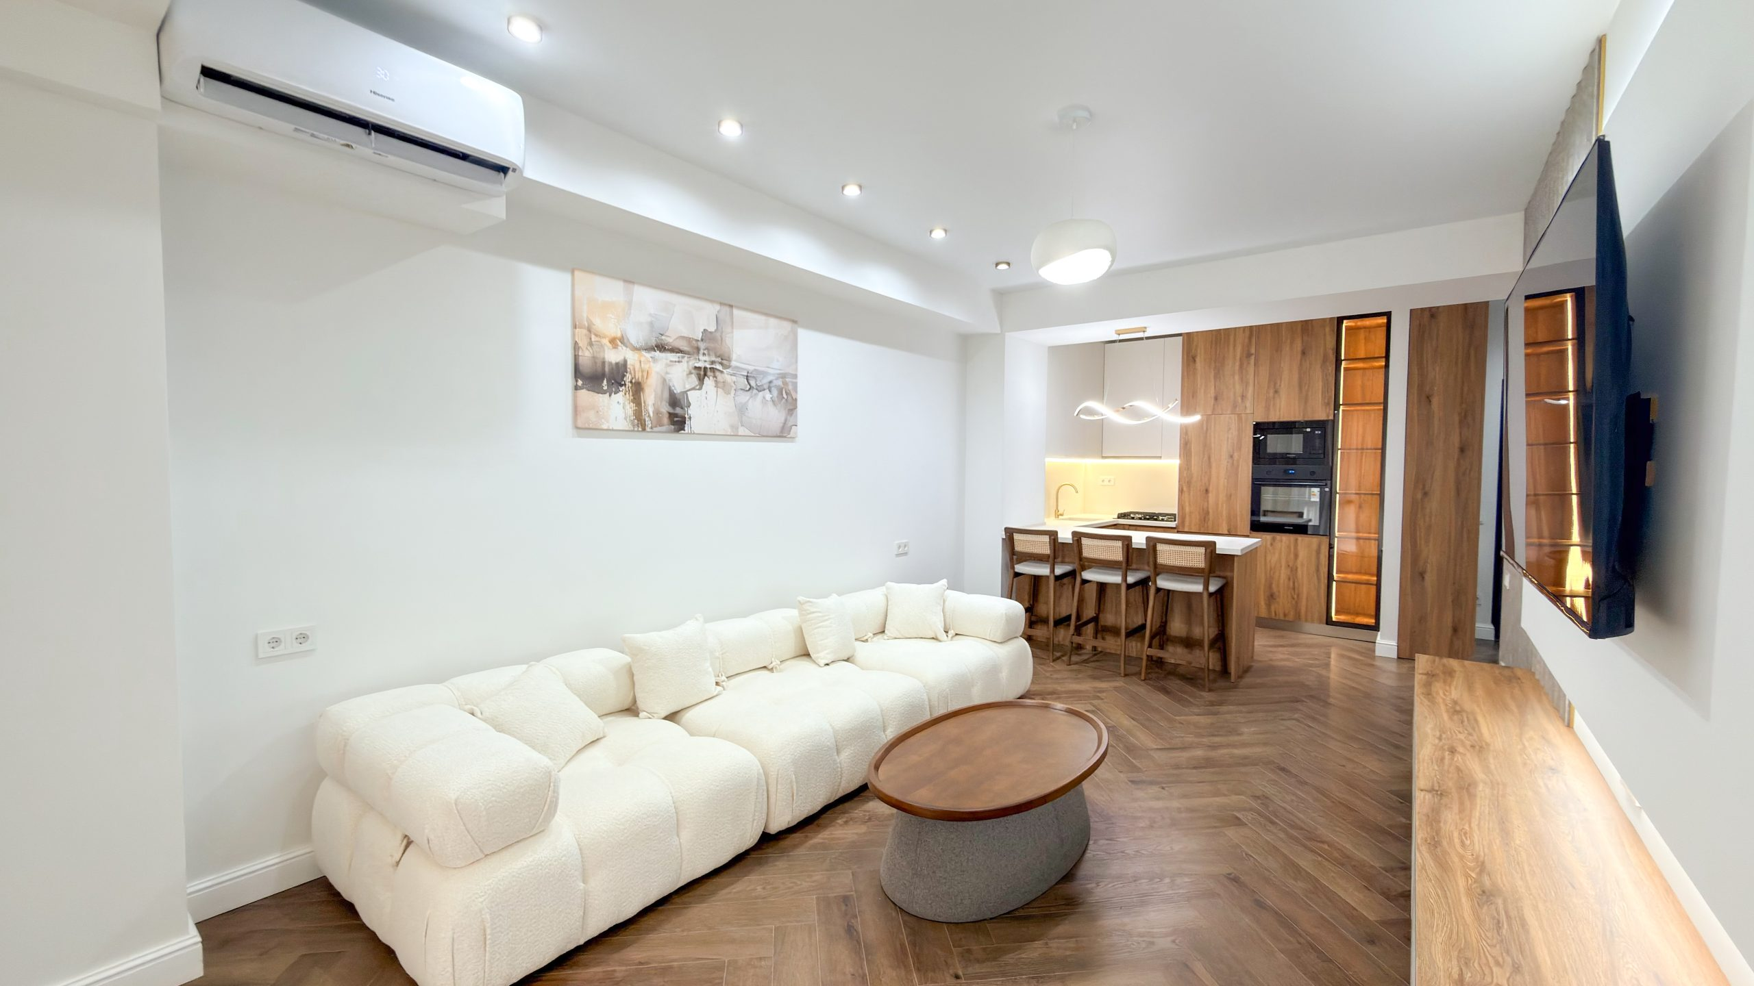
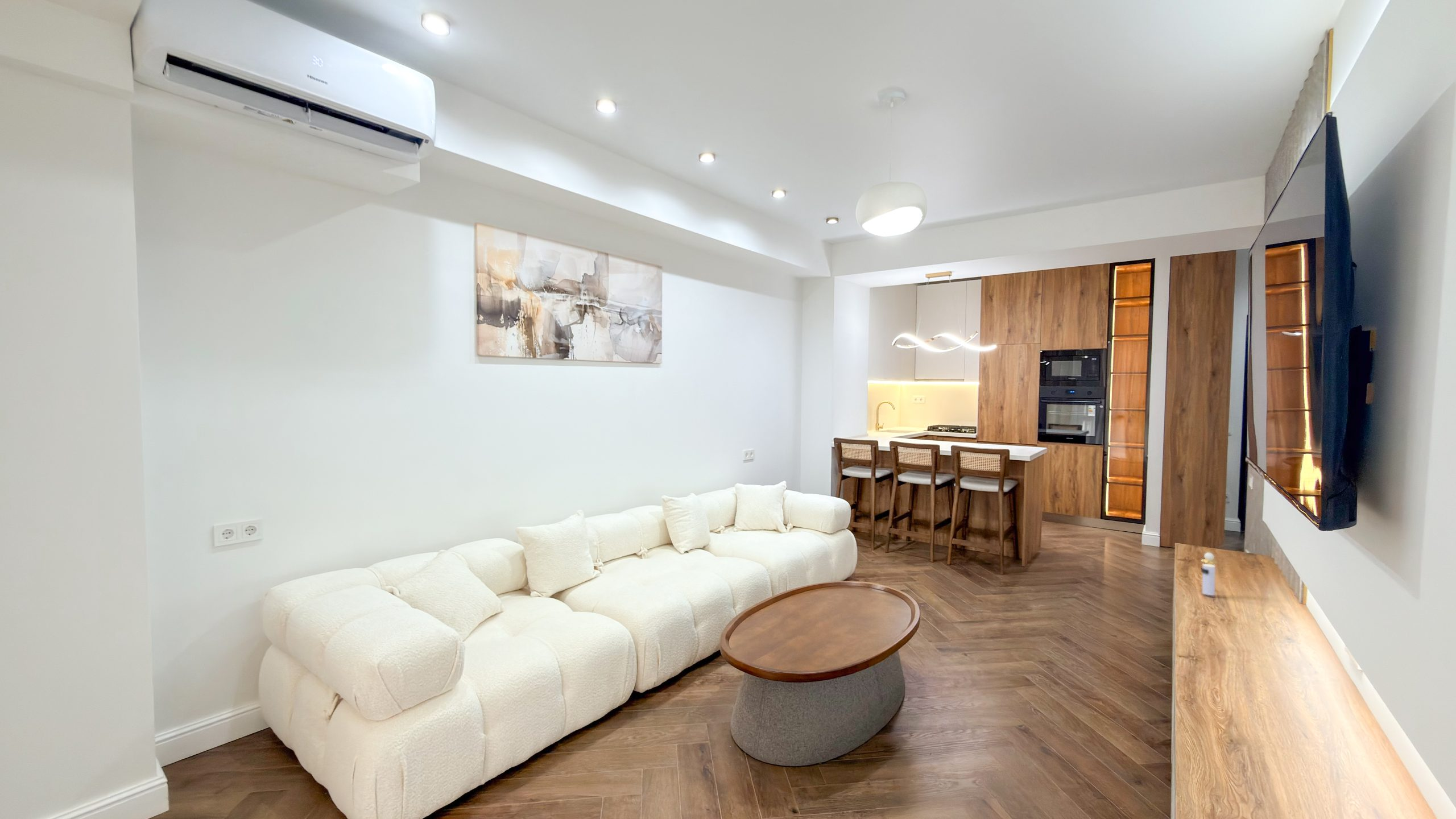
+ perfume bottle [1200,552,1218,596]
